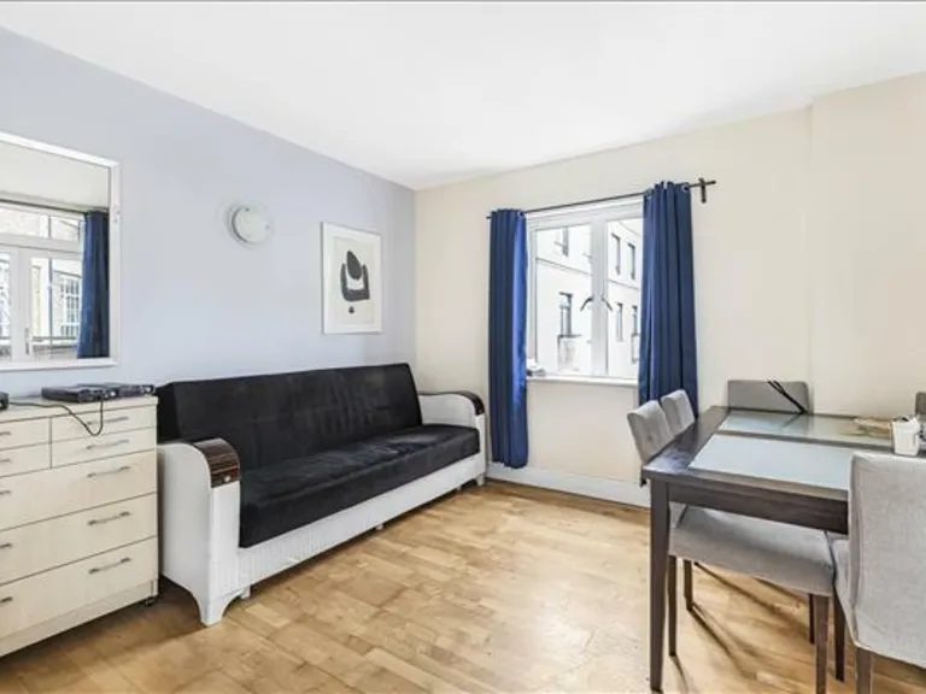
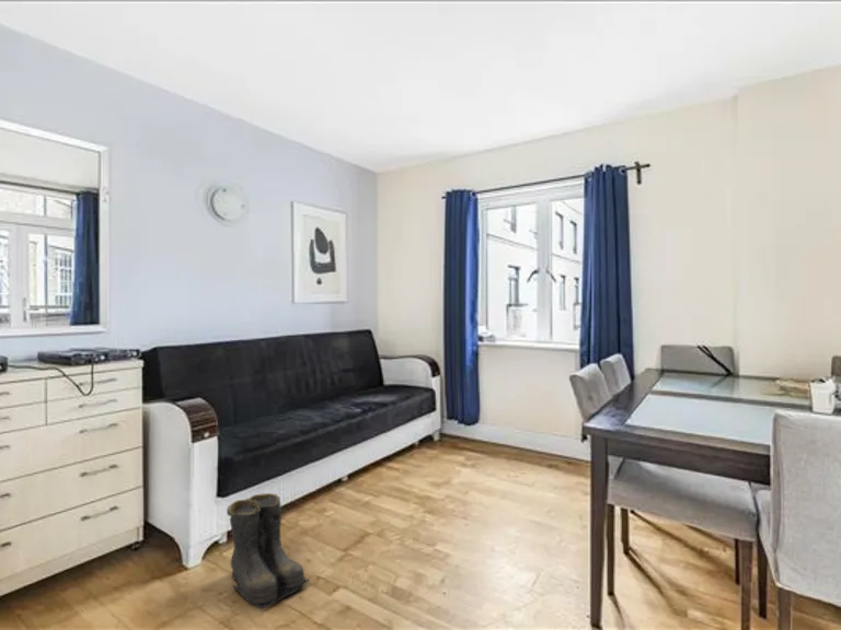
+ boots [226,492,311,609]
